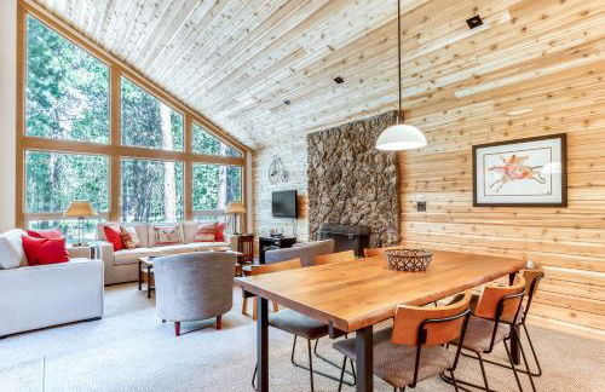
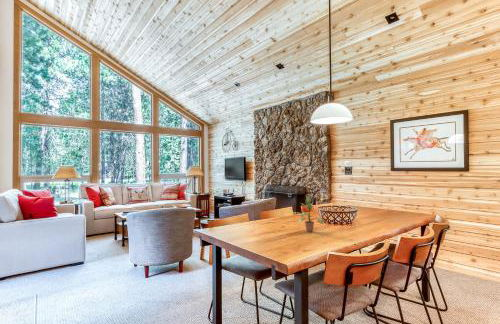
+ potted plant [297,195,325,233]
